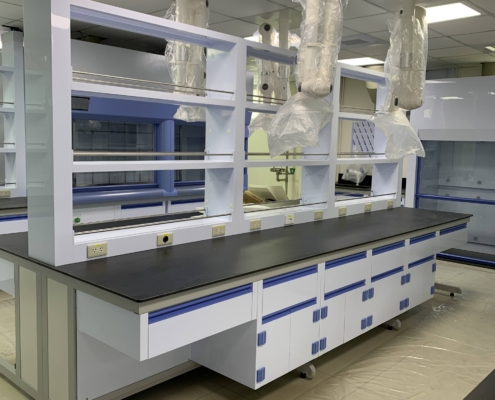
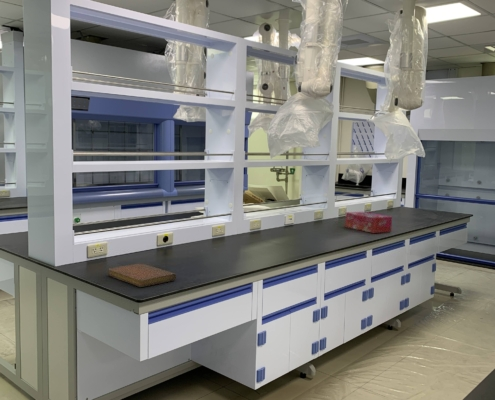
+ tissue box [344,211,393,234]
+ notebook [107,263,177,288]
